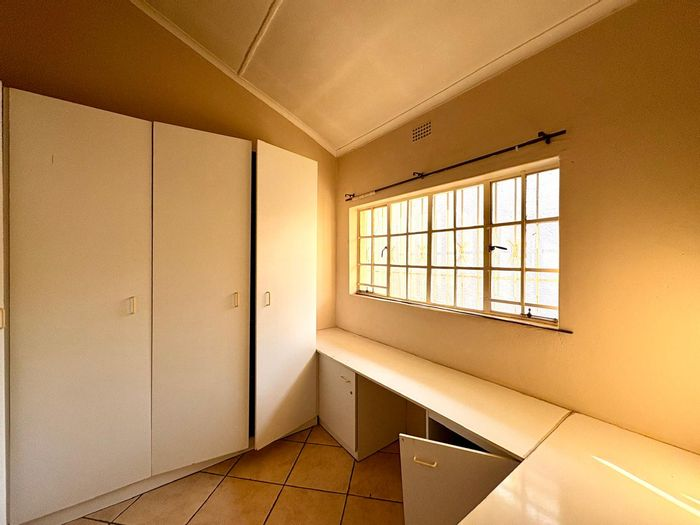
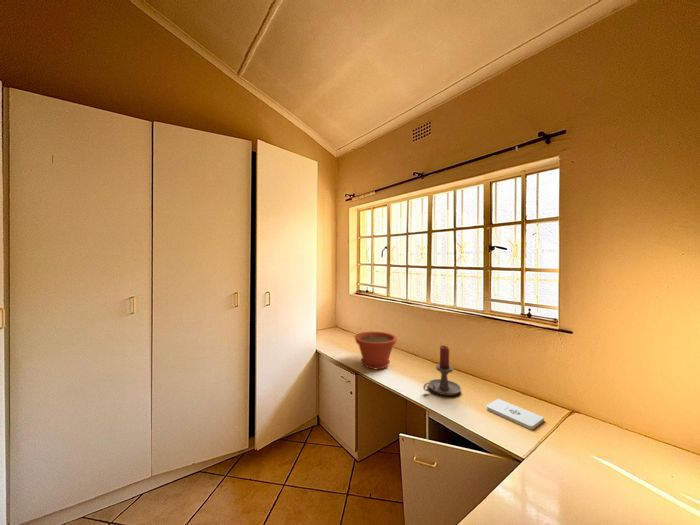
+ candle holder [422,344,462,397]
+ plant pot [354,331,398,370]
+ notepad [485,398,545,430]
